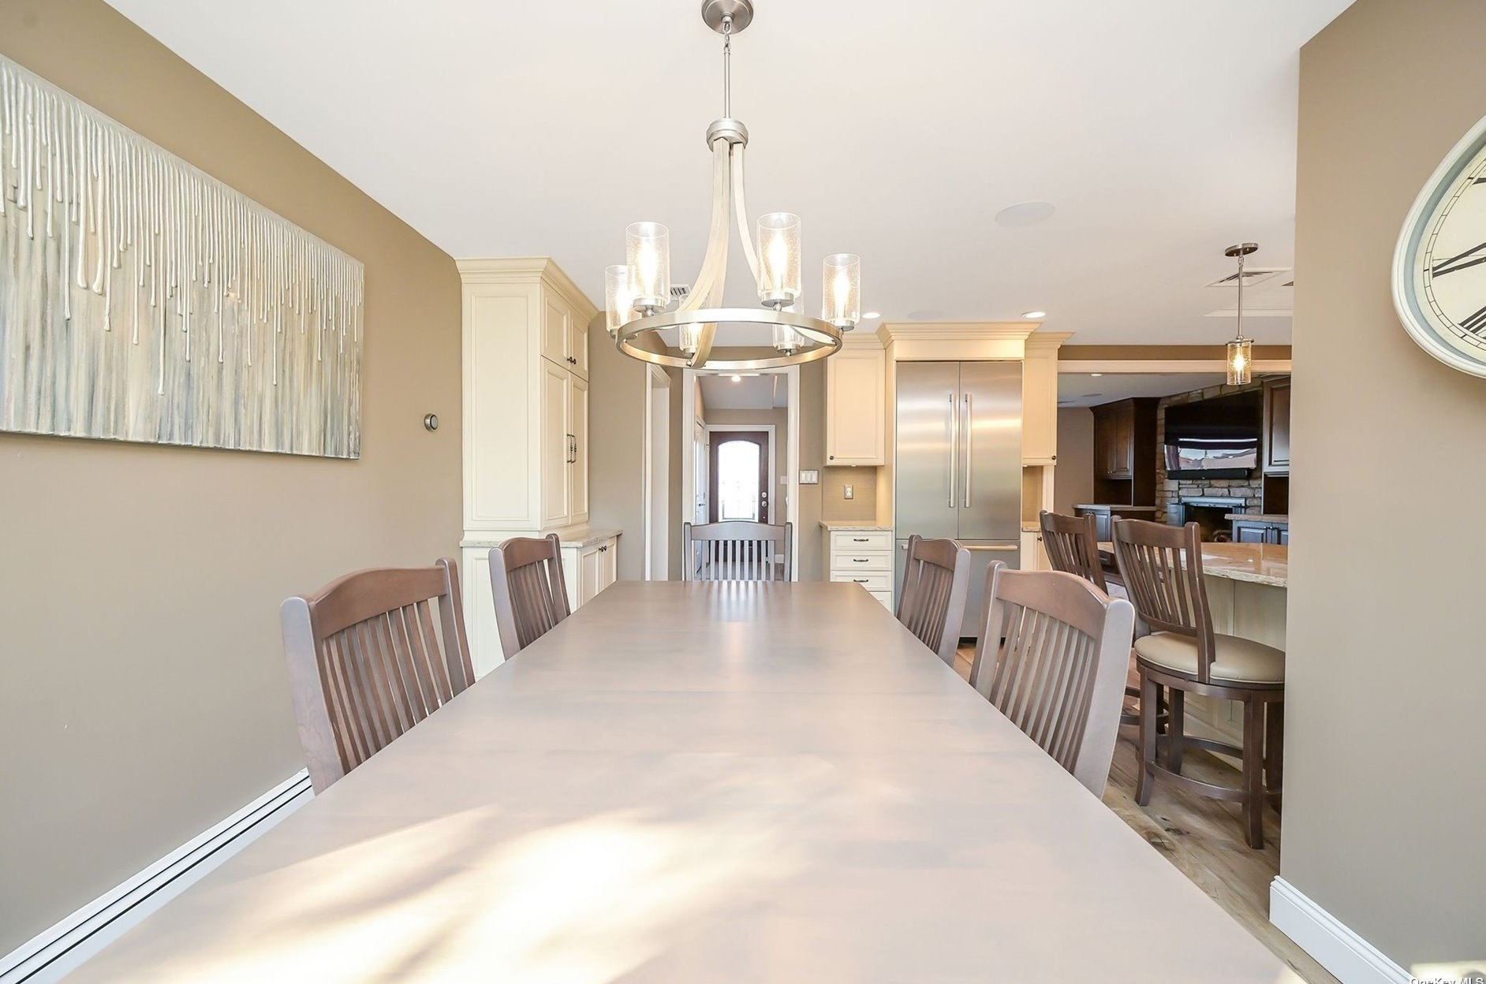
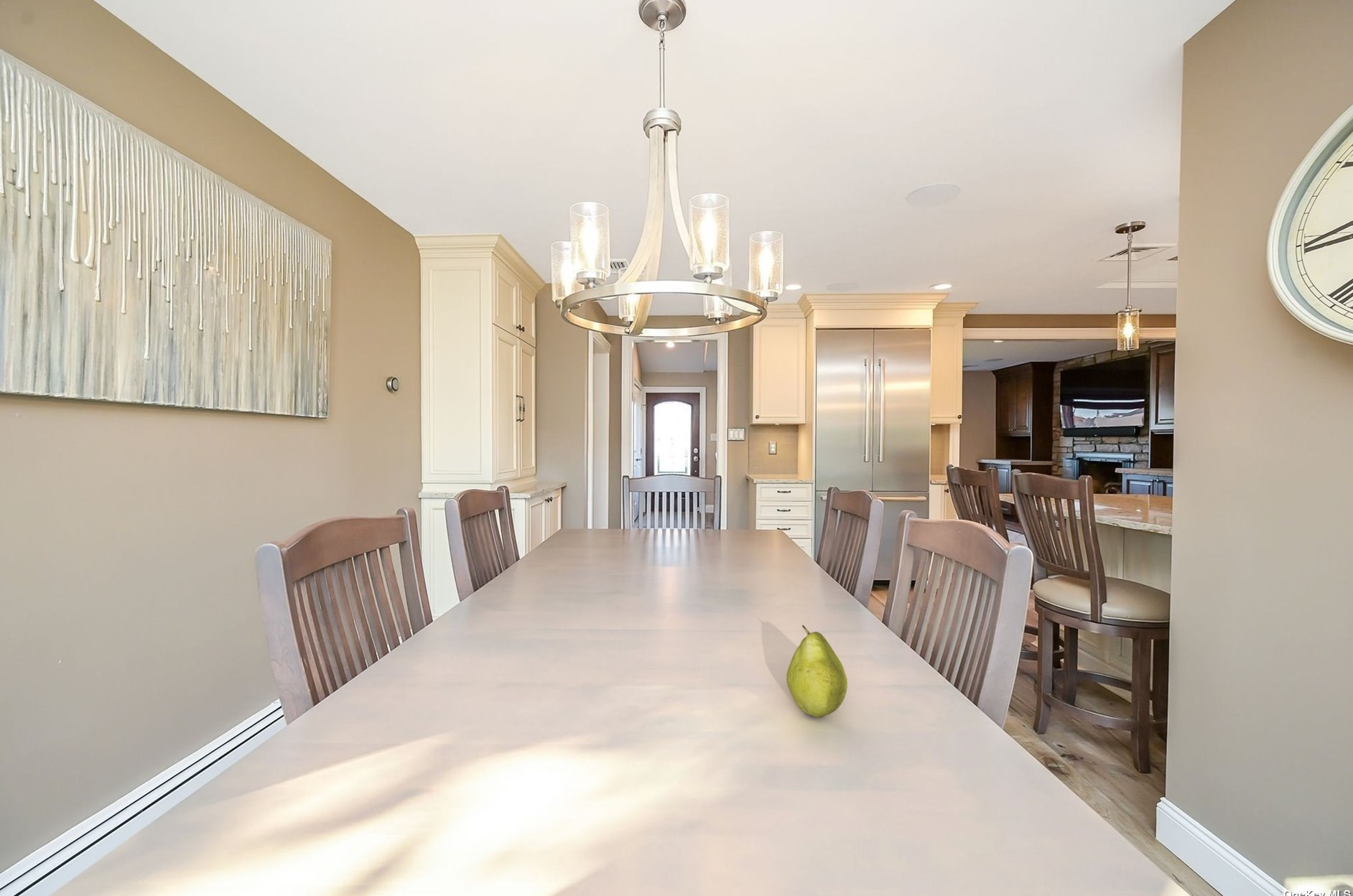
+ fruit [786,625,848,719]
